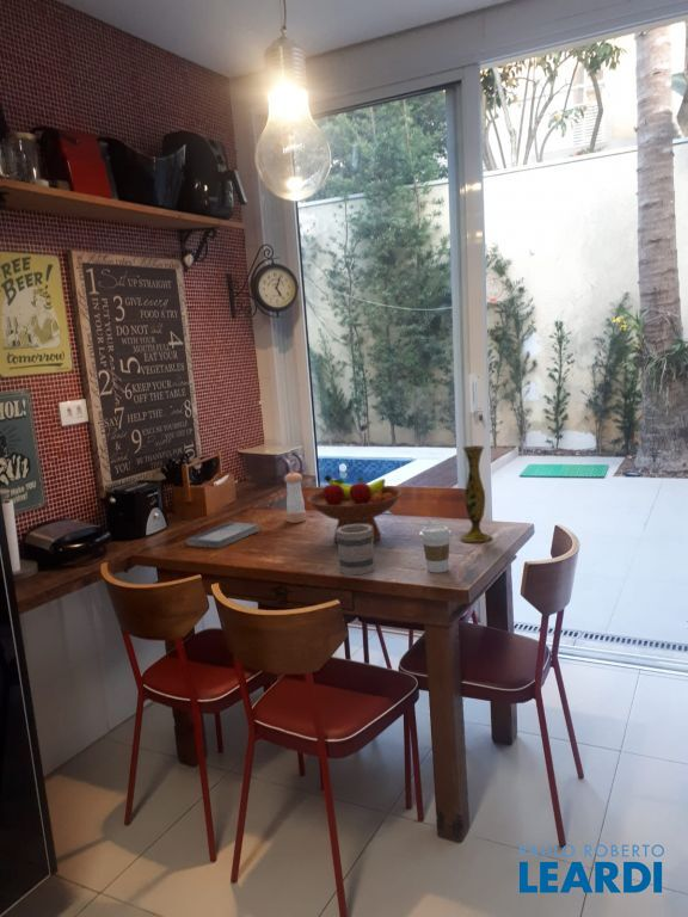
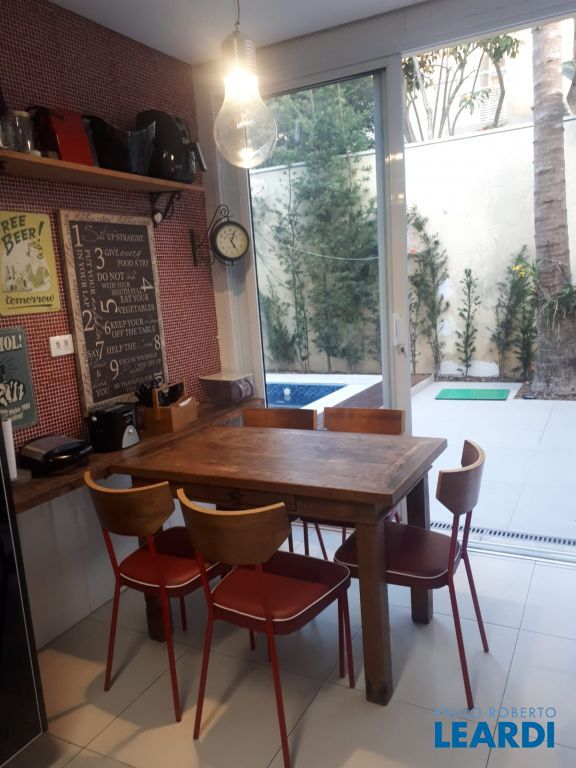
- coffee cup [419,524,453,574]
- book [185,521,260,549]
- mug [337,524,376,577]
- fruit bowl [306,474,404,543]
- pepper shaker [283,470,307,524]
- vase [459,444,493,543]
